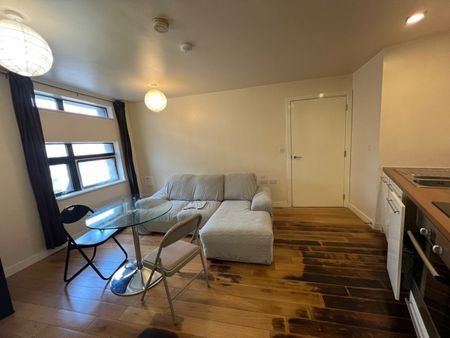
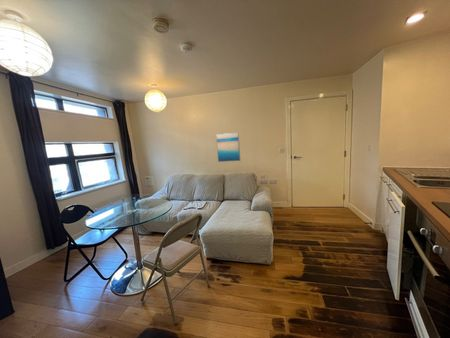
+ wall art [215,131,241,163]
